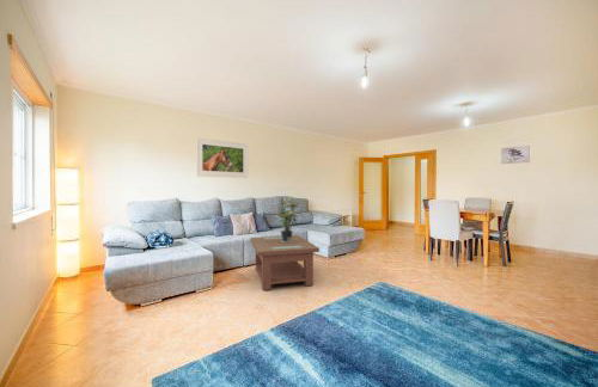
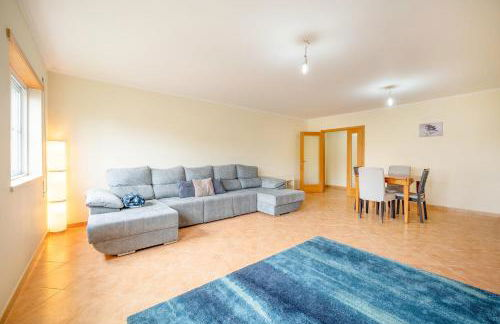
- potted plant [276,196,300,242]
- coffee table [250,234,321,291]
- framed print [195,136,249,179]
